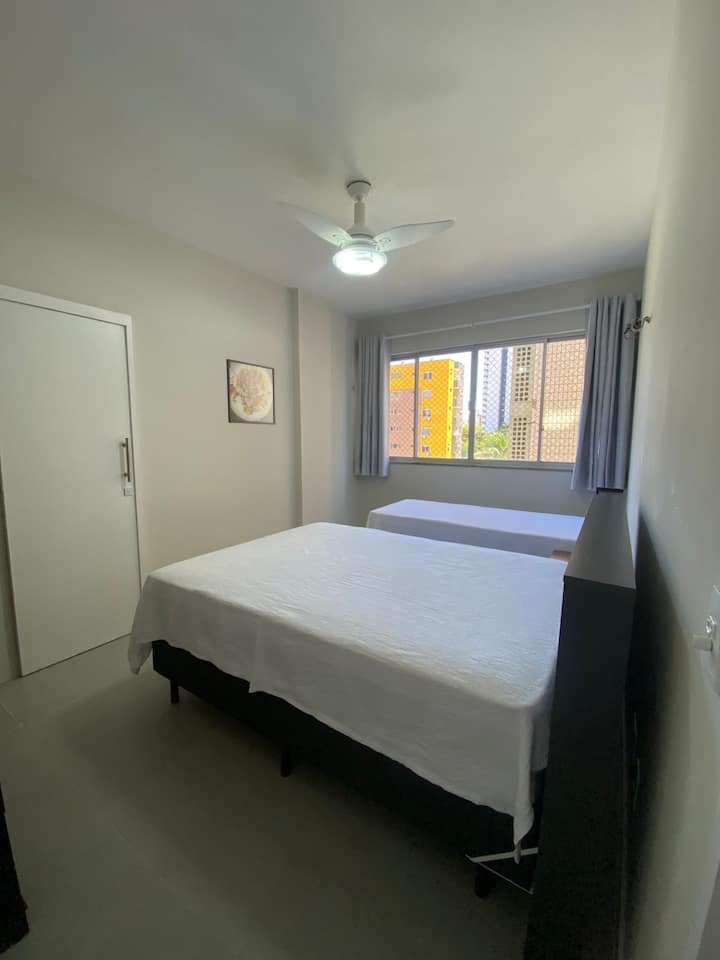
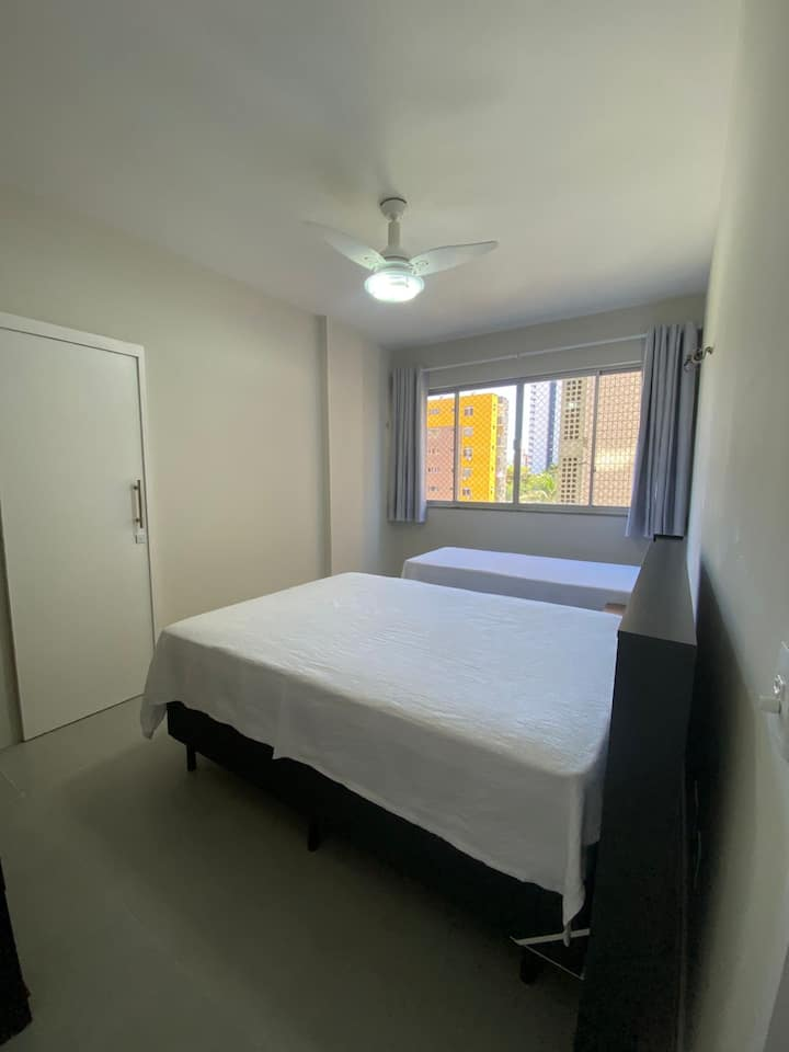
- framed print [225,358,276,425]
